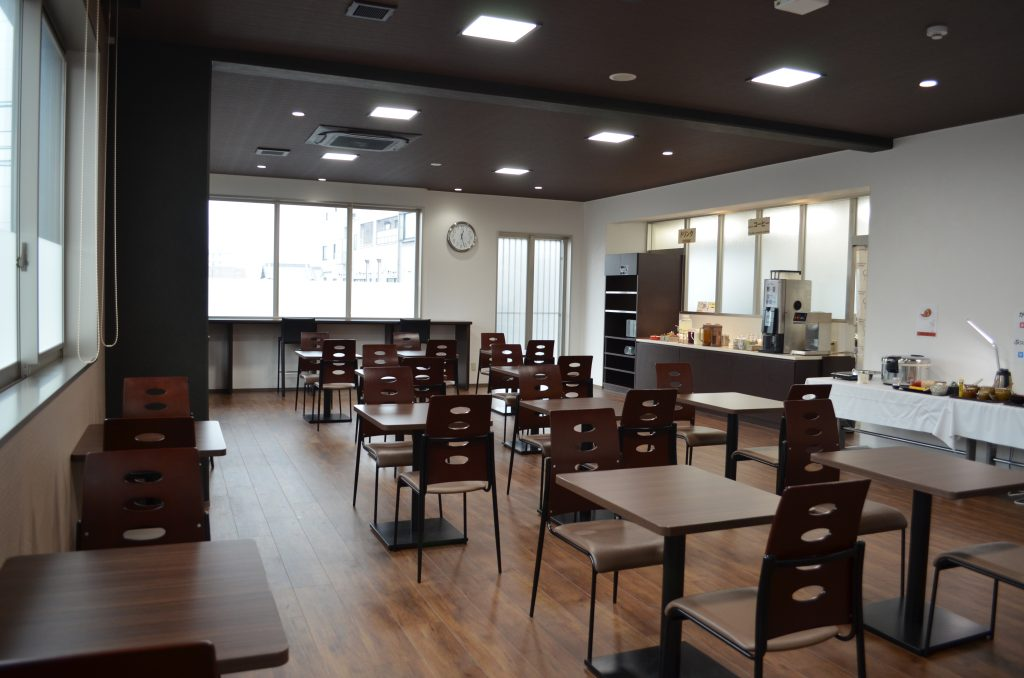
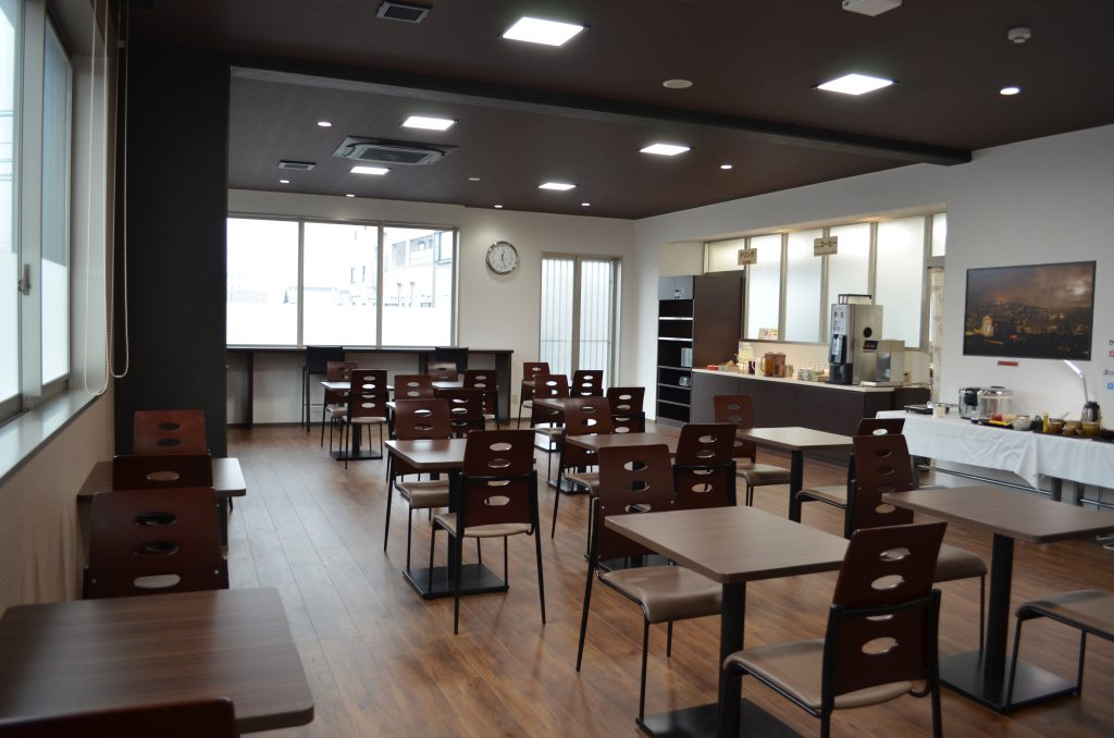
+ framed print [962,259,1098,362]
